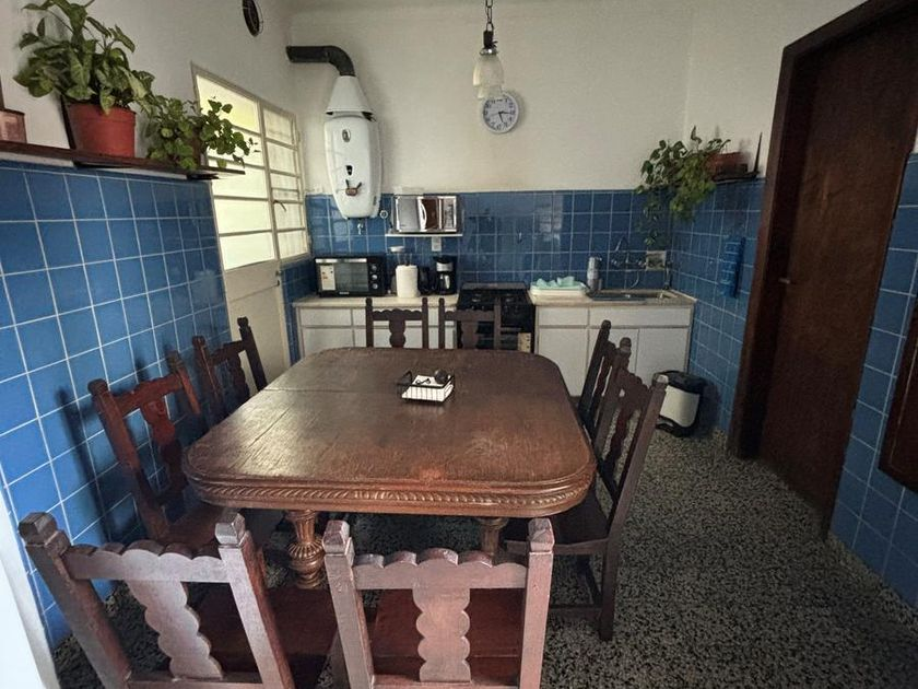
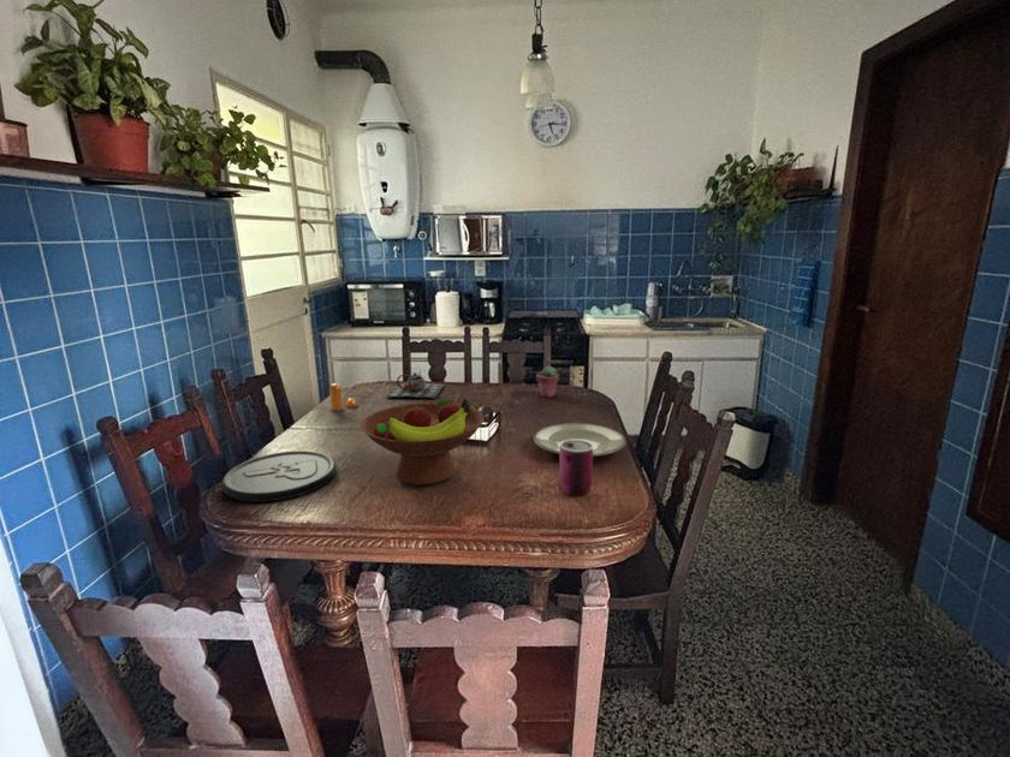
+ potted succulent [535,365,560,399]
+ can [558,440,594,496]
+ pepper shaker [328,382,358,412]
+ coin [221,449,338,503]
+ plate [533,422,626,458]
+ fruit bowl [360,398,486,487]
+ teapot [385,368,446,400]
